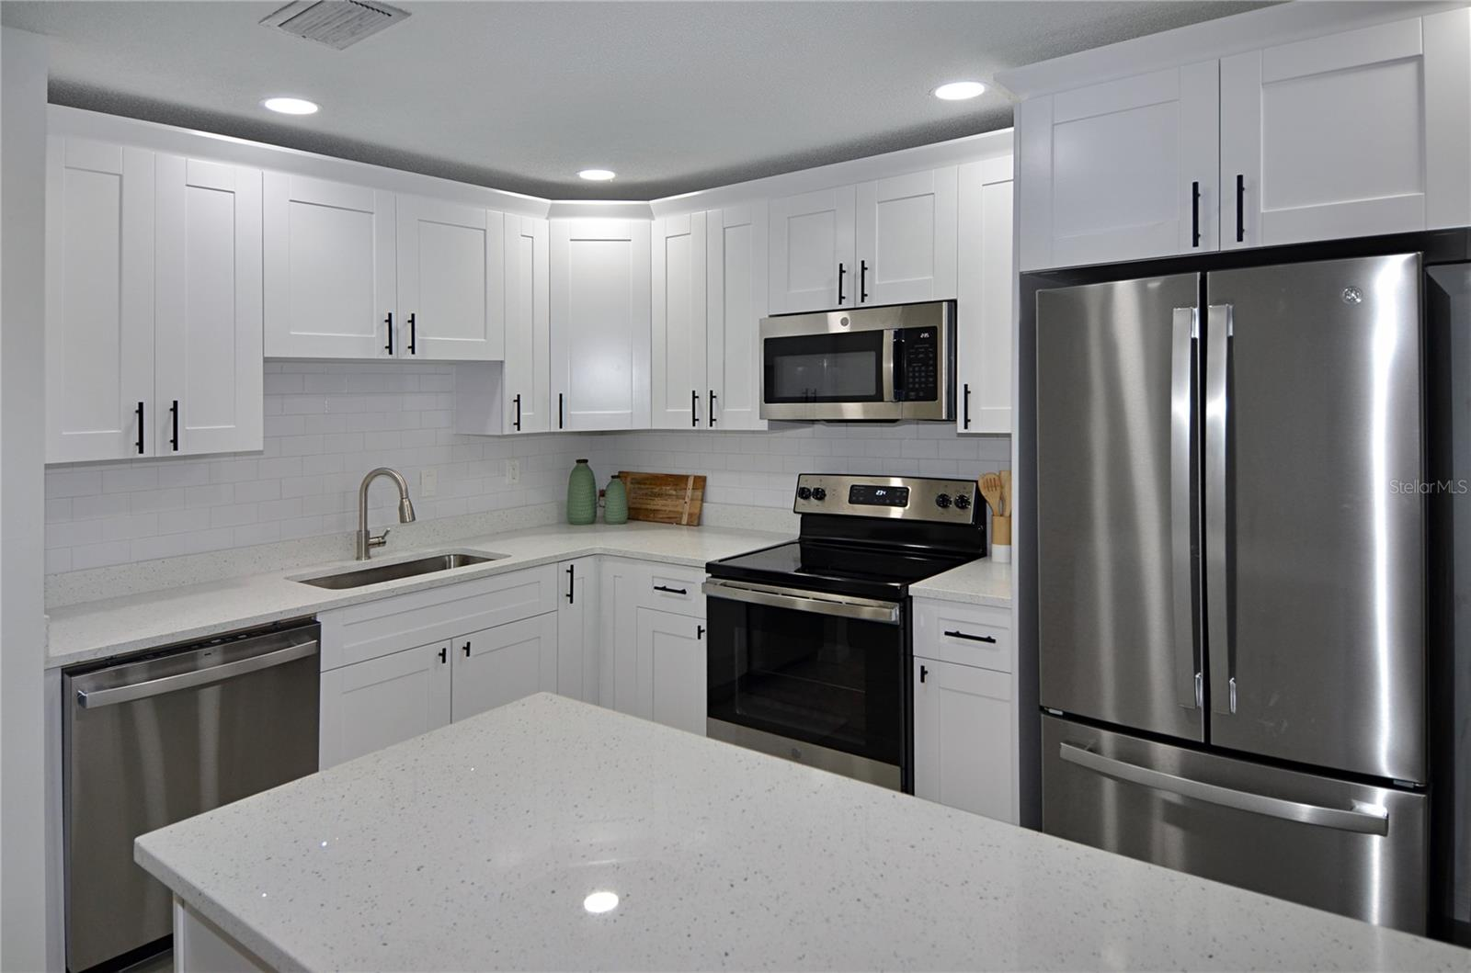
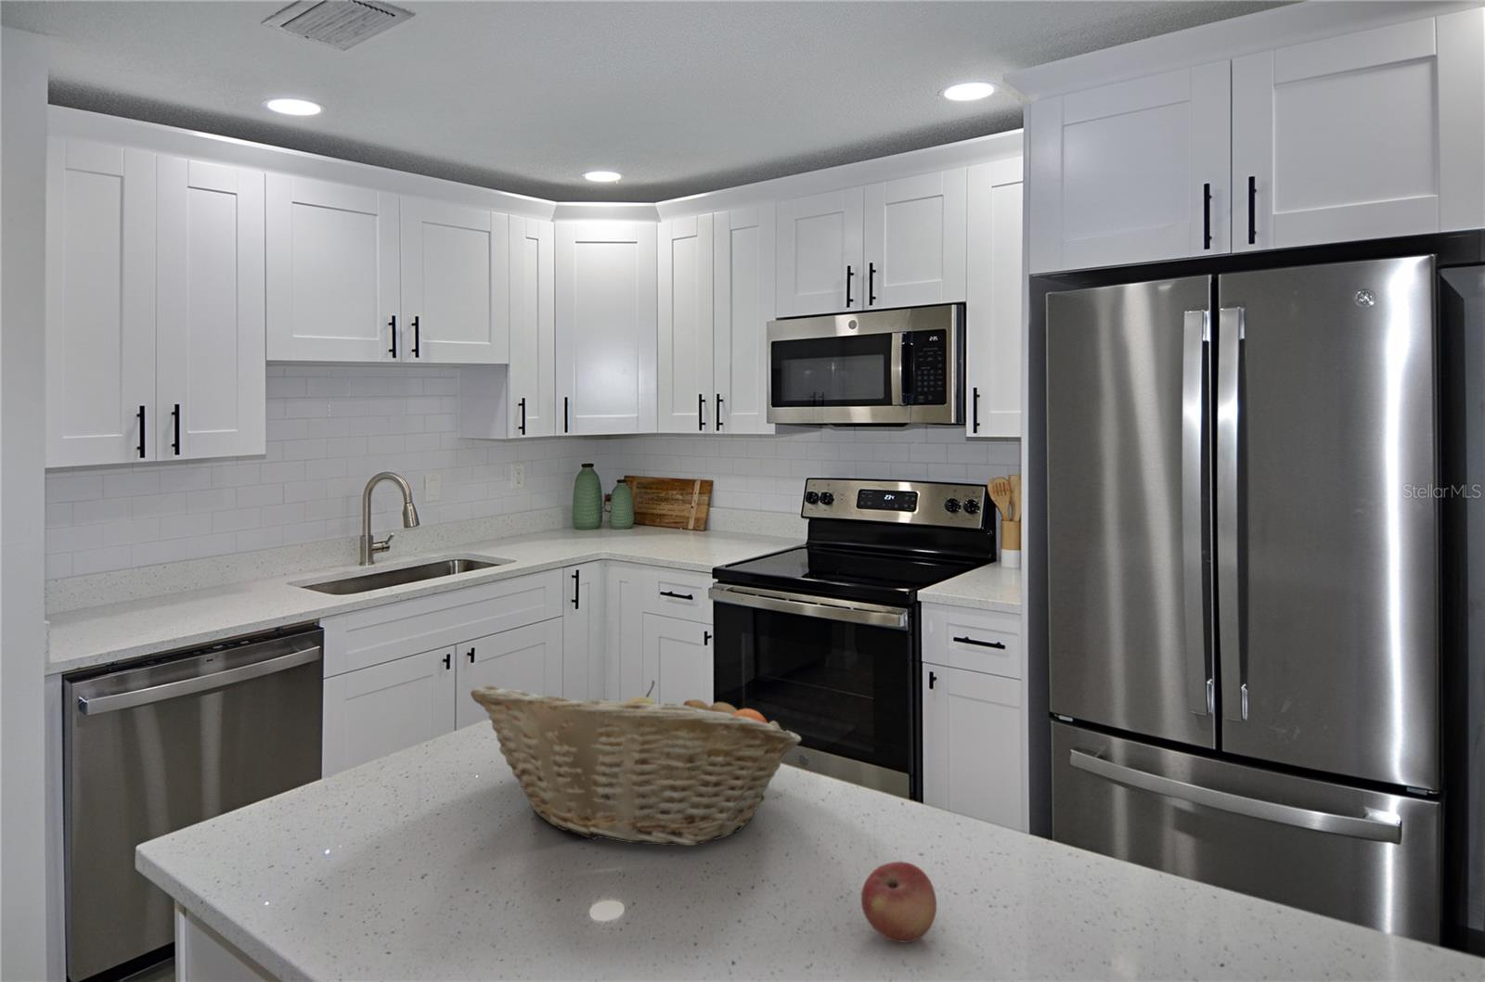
+ apple [860,860,938,944]
+ fruit basket [469,680,802,846]
